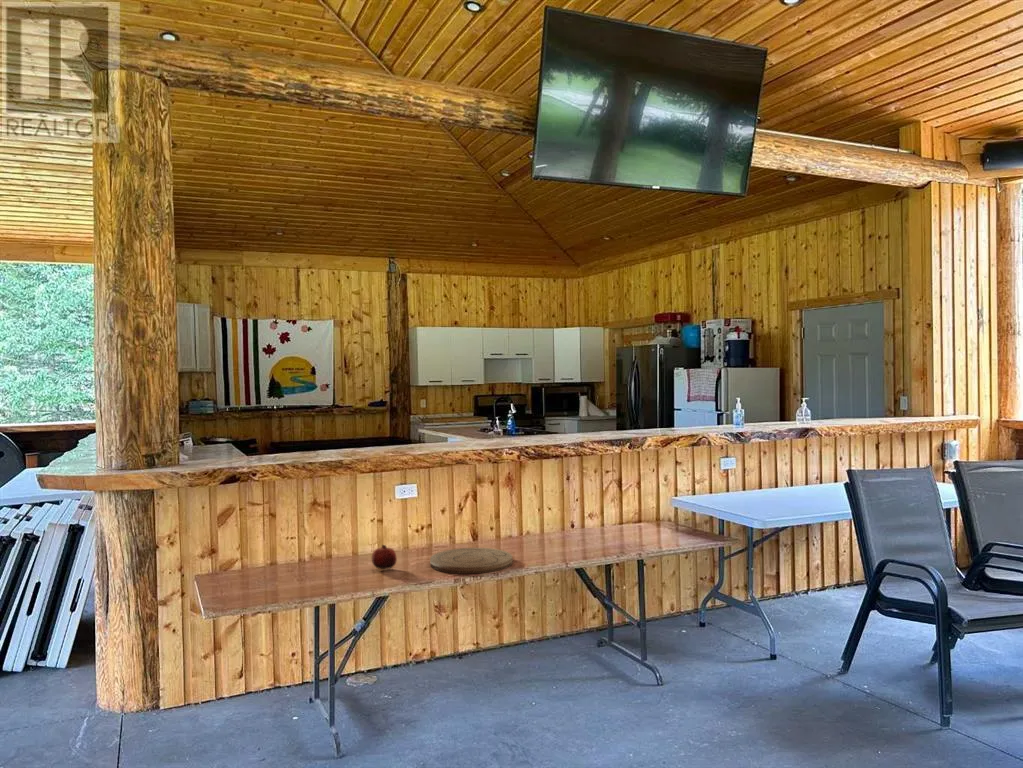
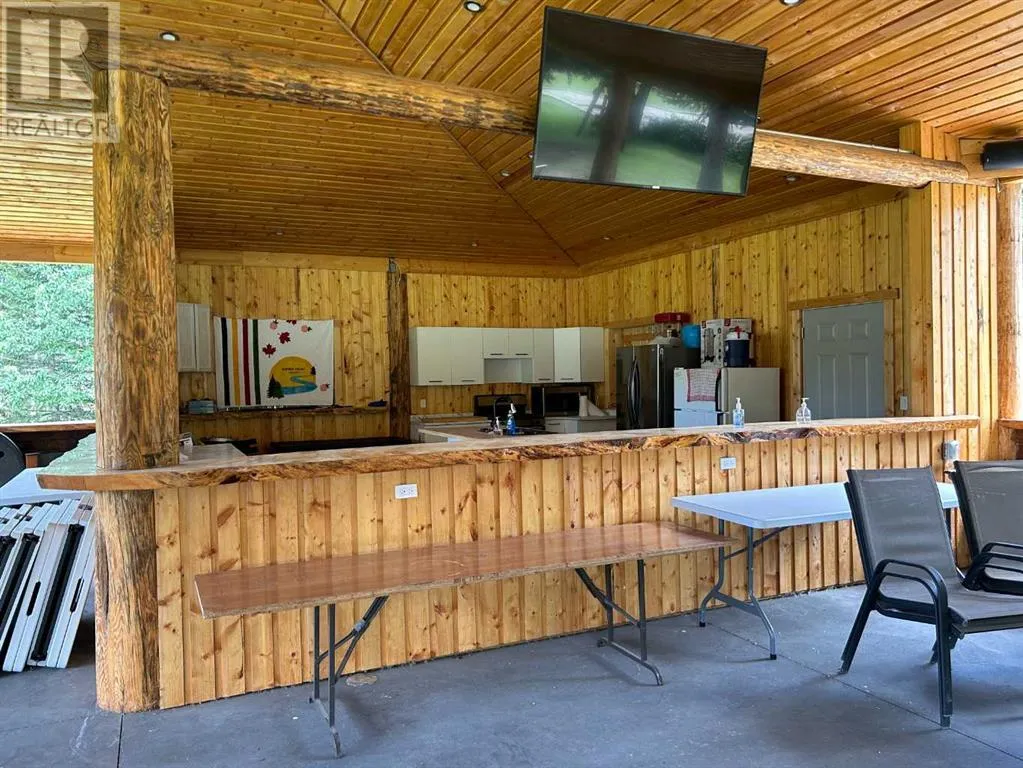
- fruit [371,544,398,570]
- cutting board [429,547,514,575]
